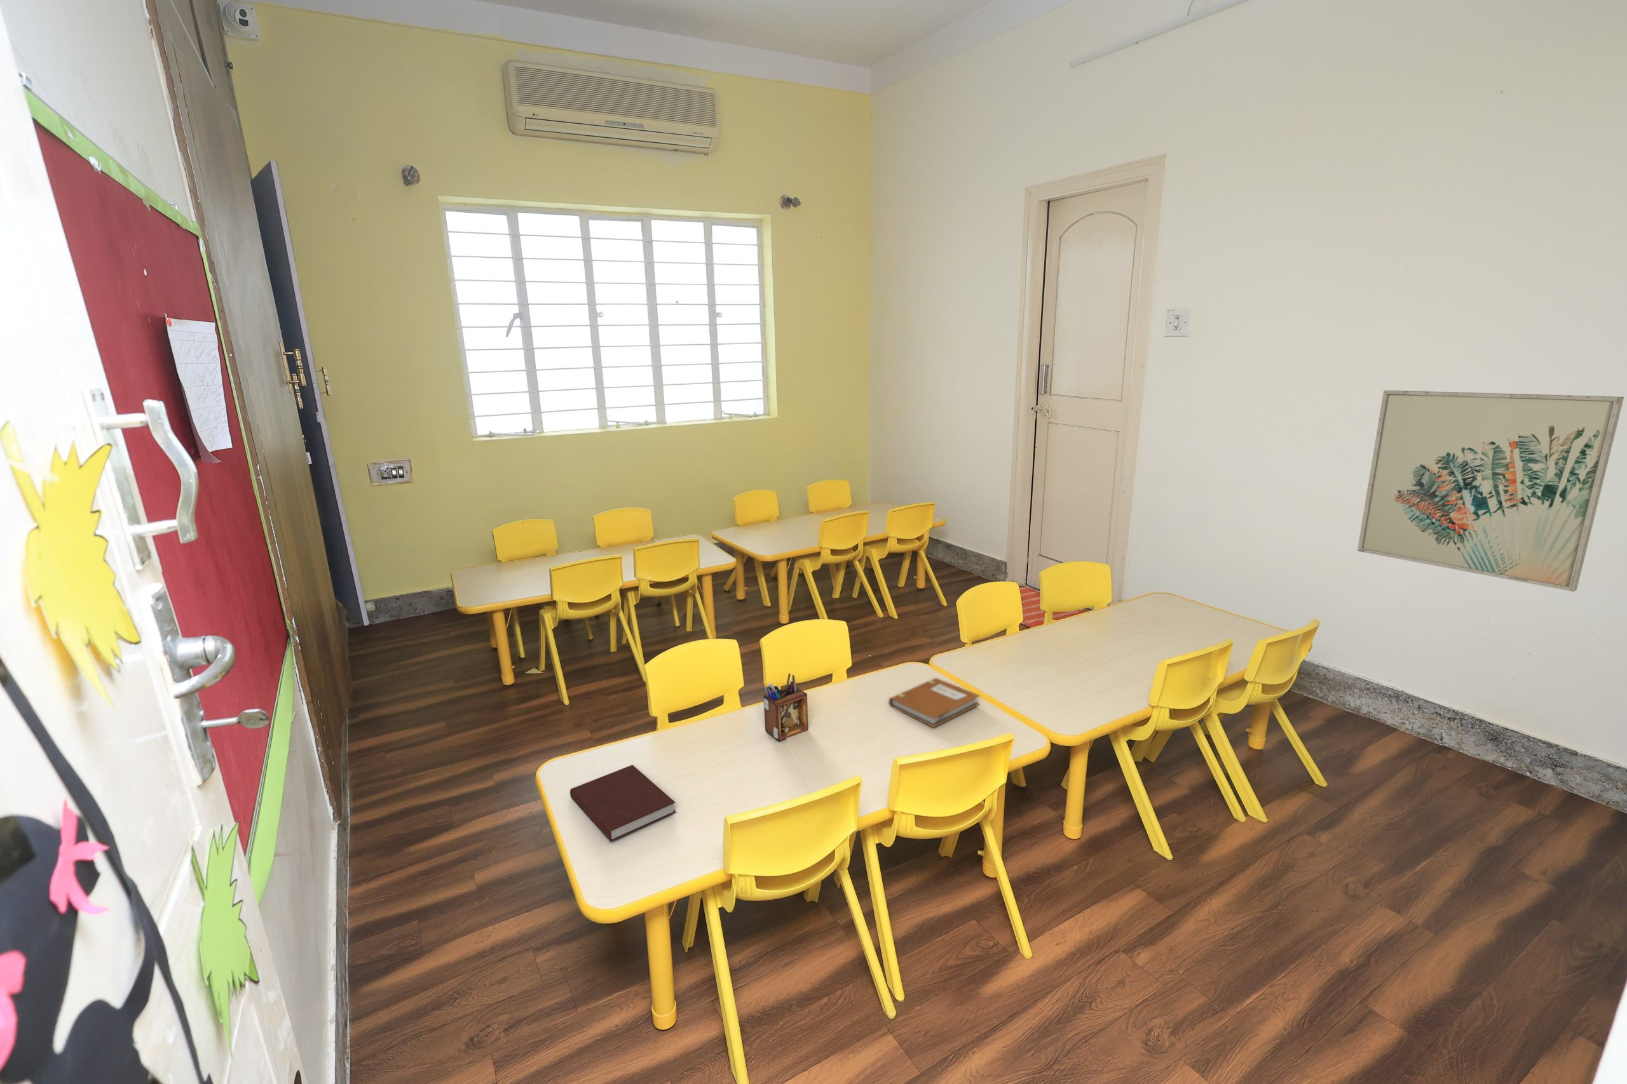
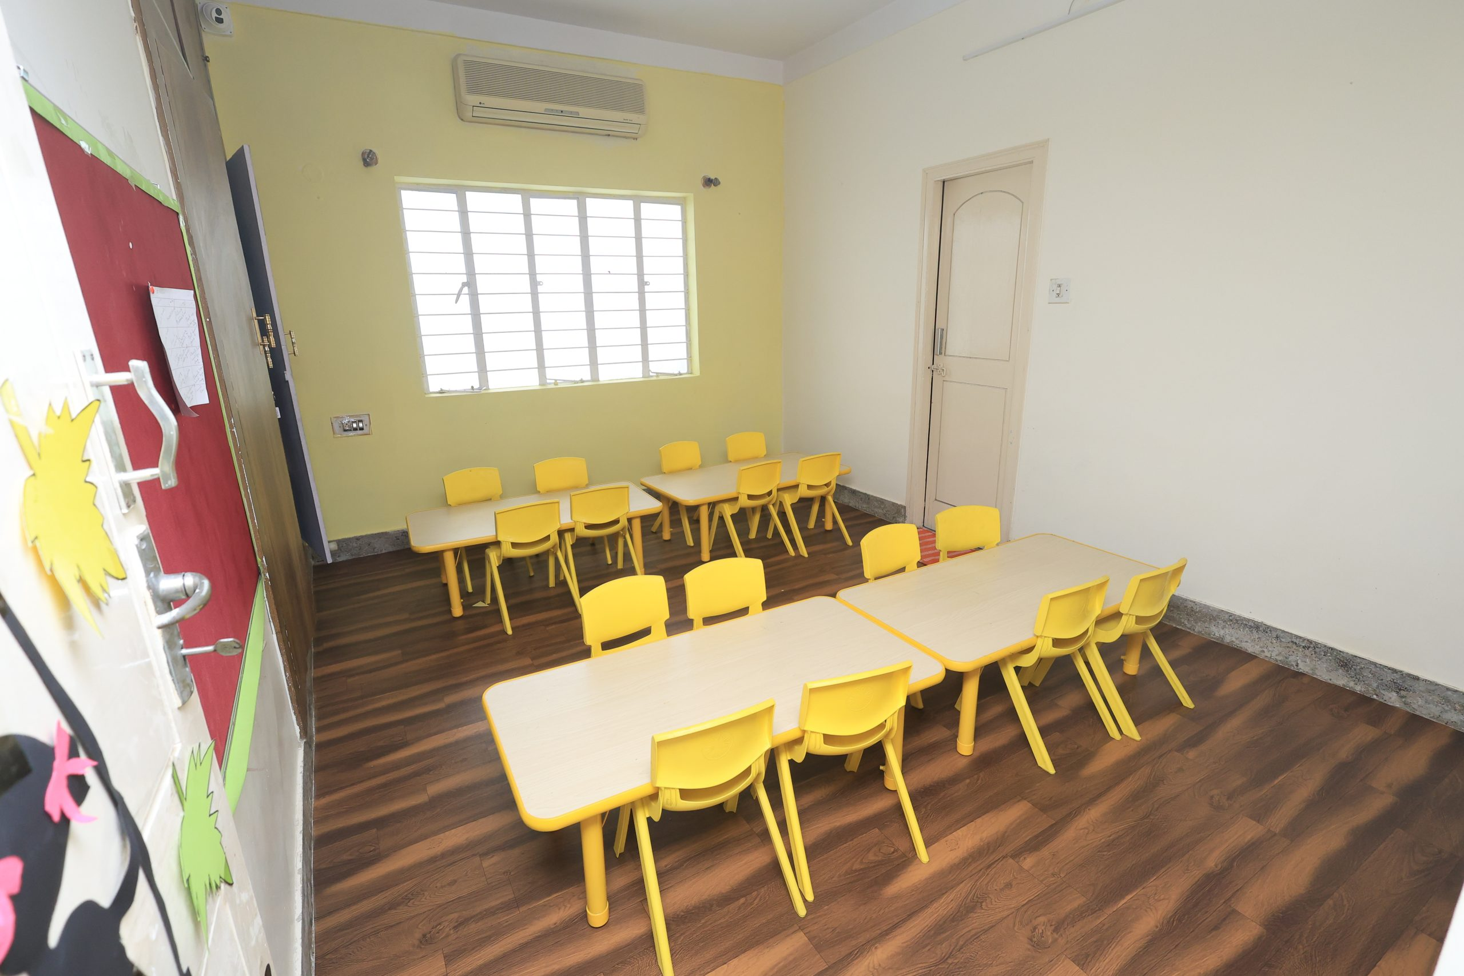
- desk organizer [763,673,809,742]
- notebook [569,765,677,842]
- notebook [889,678,981,728]
- wall art [1356,390,1625,593]
